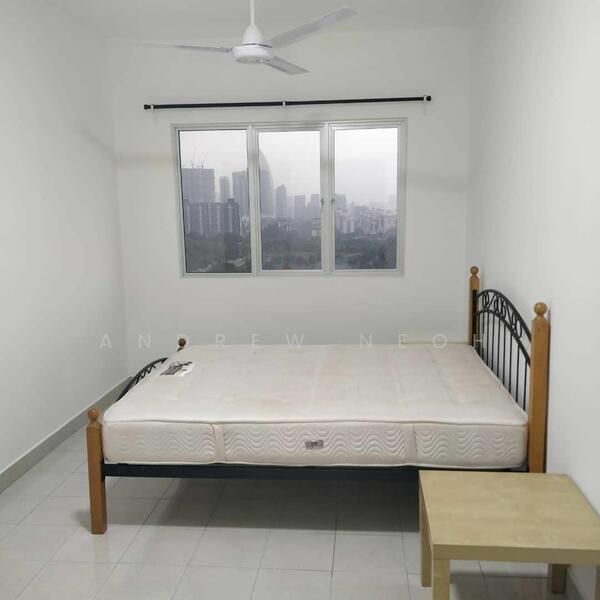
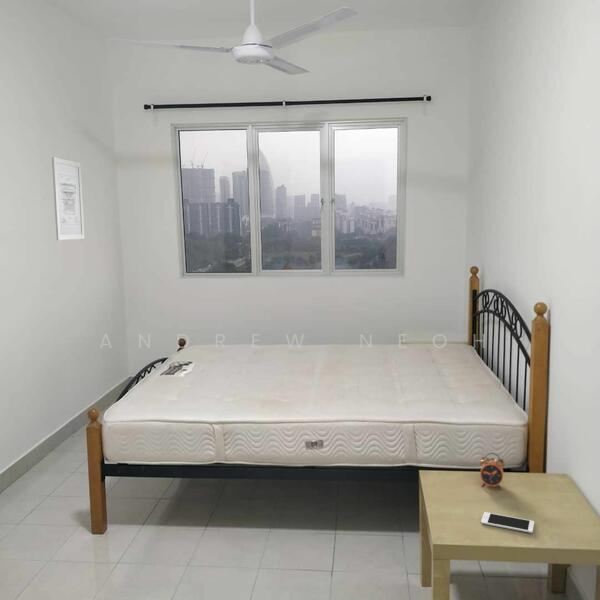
+ alarm clock [479,452,506,491]
+ cell phone [480,511,535,534]
+ wall art [51,156,85,241]
